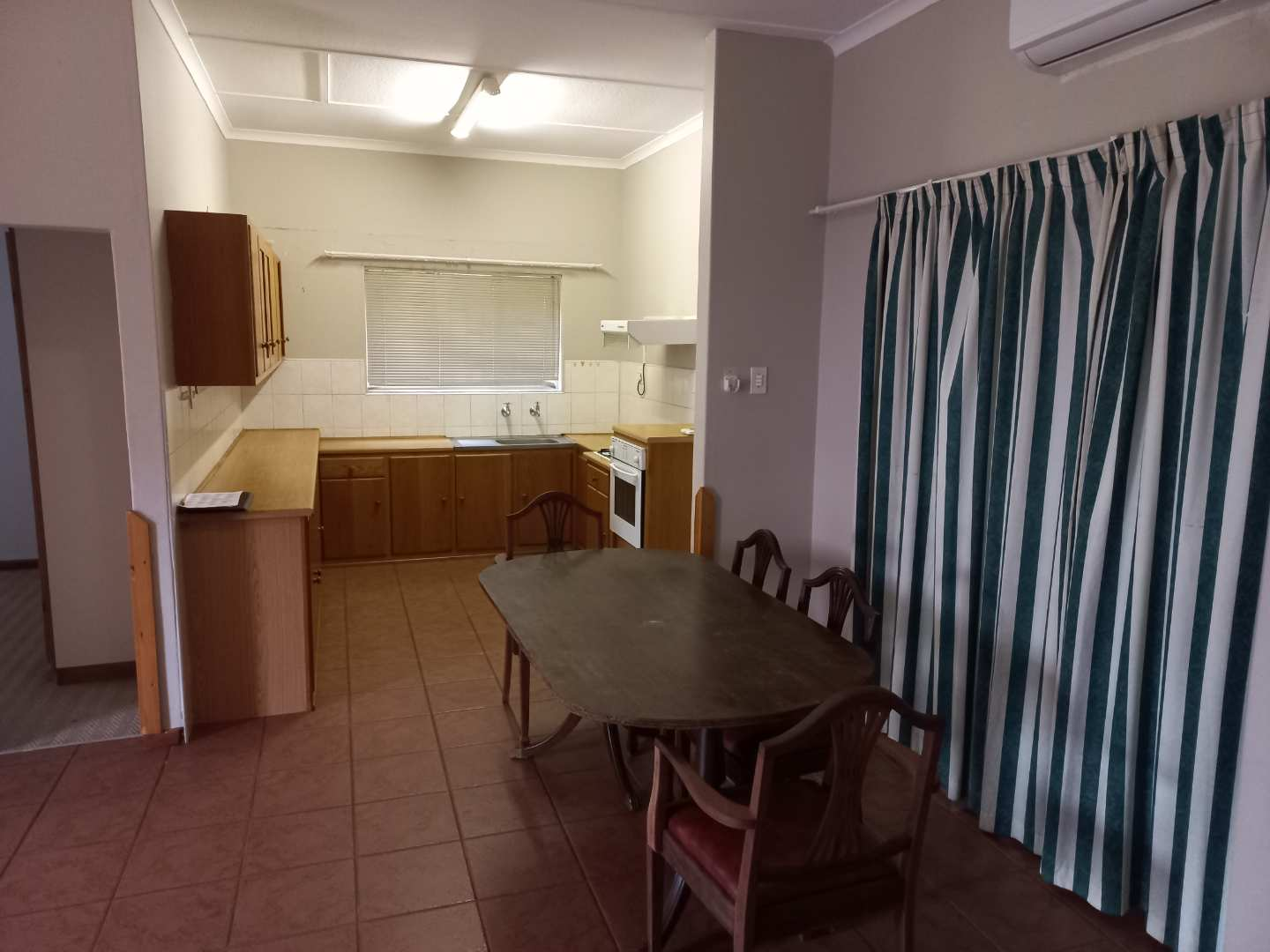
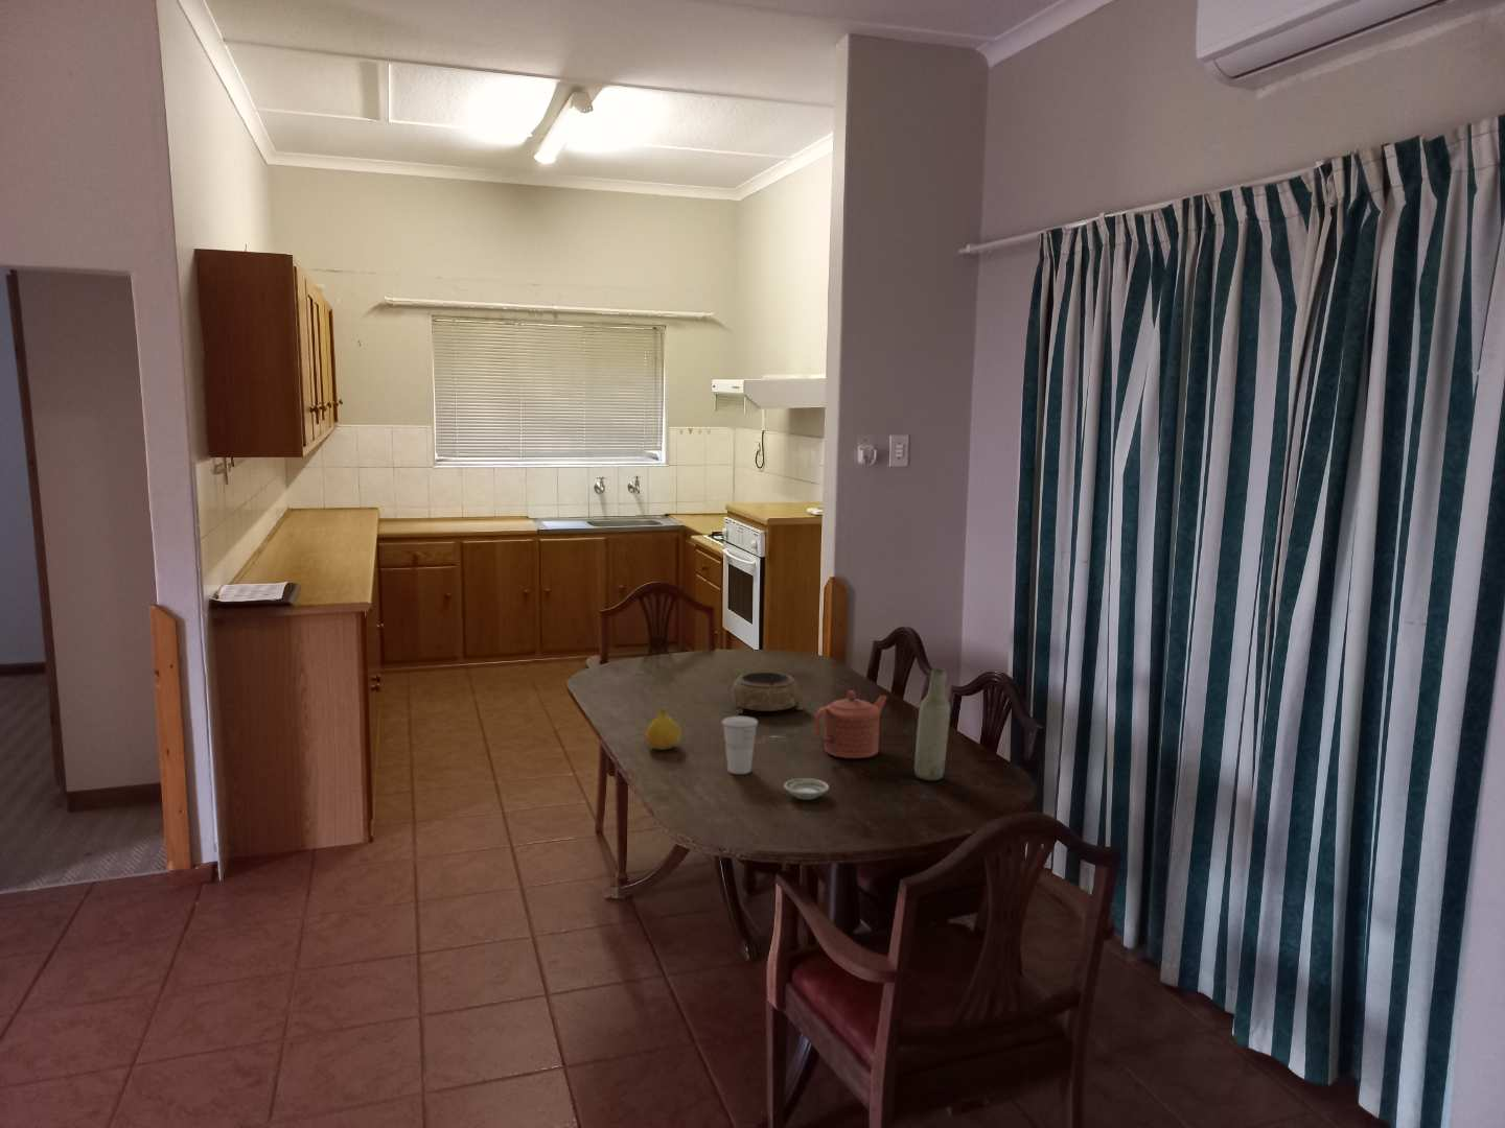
+ fruit [645,706,683,751]
+ cup [722,716,758,775]
+ bottle [914,668,952,781]
+ decorative bowl [730,672,803,714]
+ saucer [783,777,830,801]
+ teapot [813,690,888,760]
